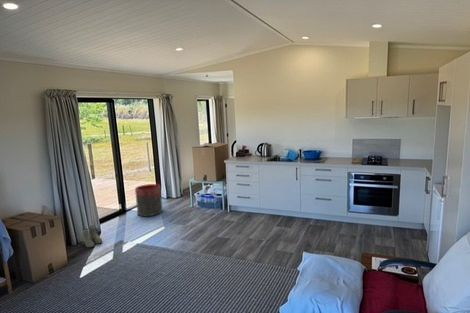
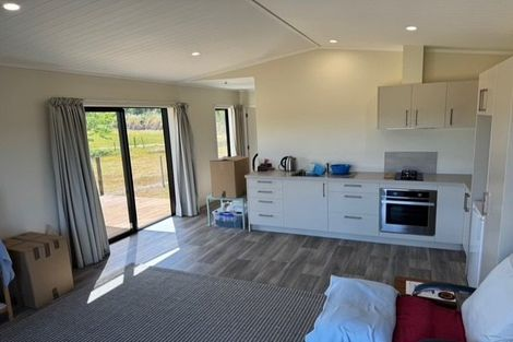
- boots [81,225,103,248]
- trash can [134,183,163,217]
